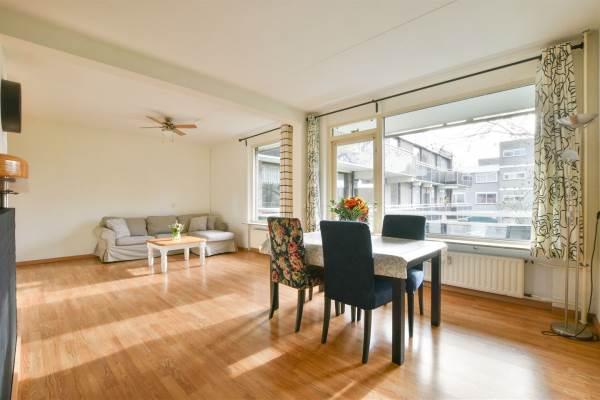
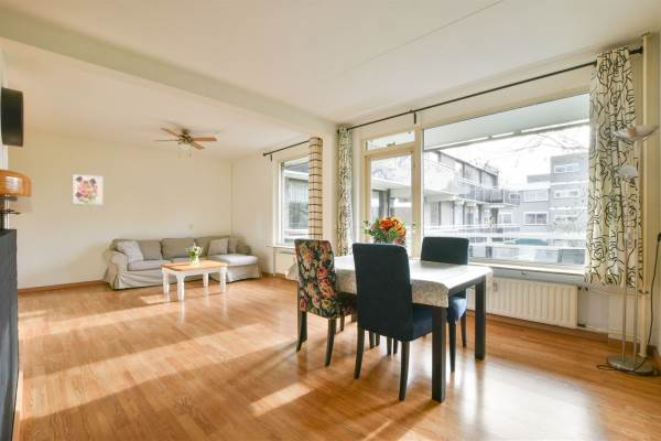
+ wall art [71,172,105,206]
